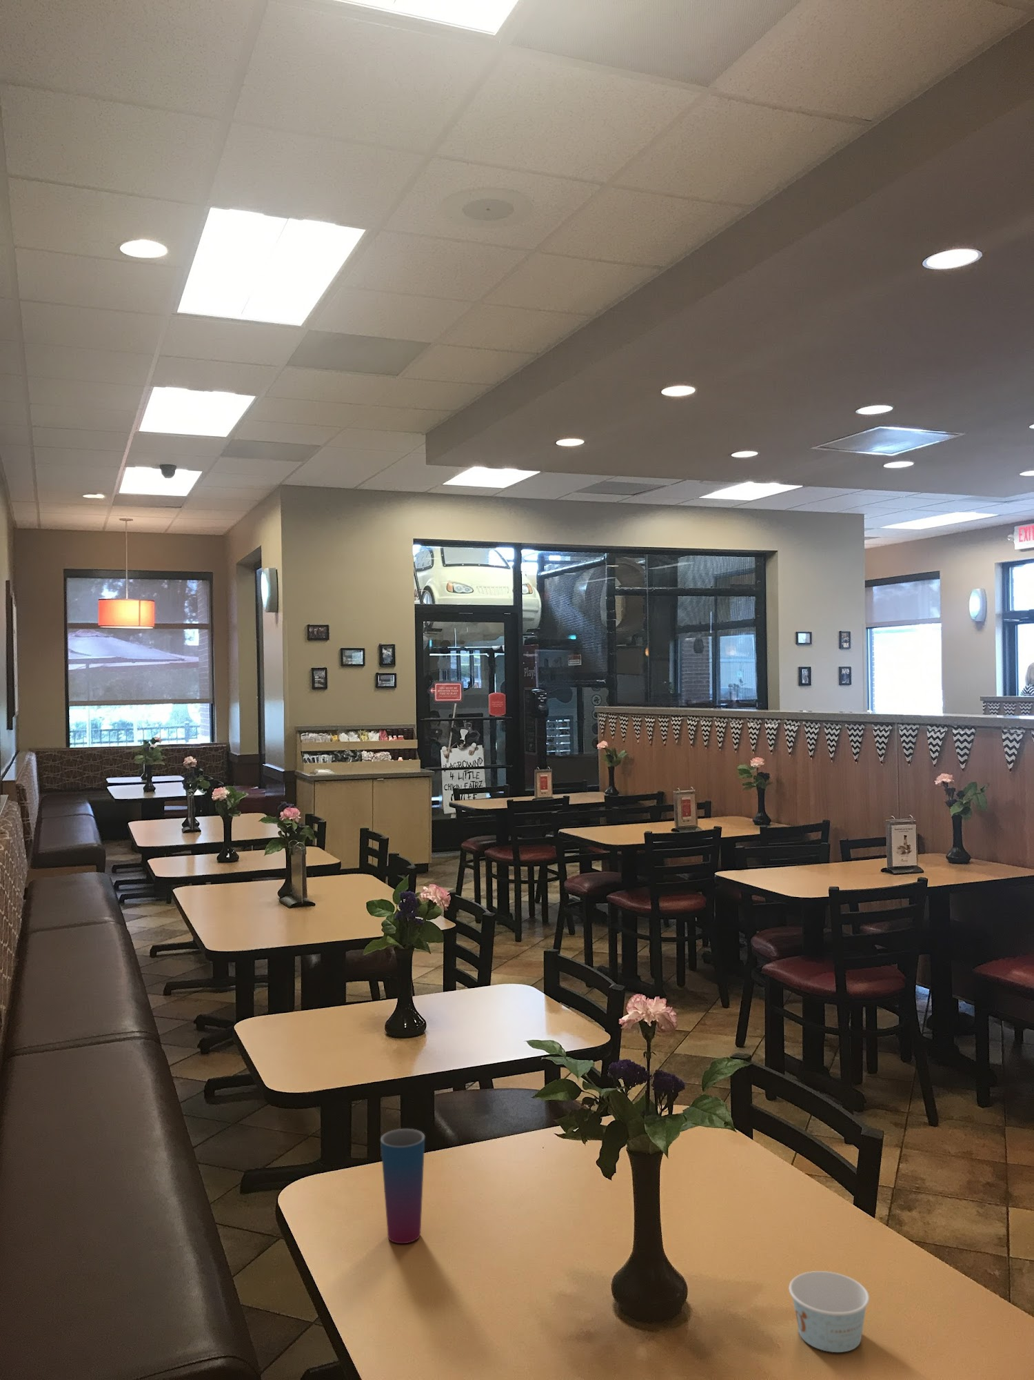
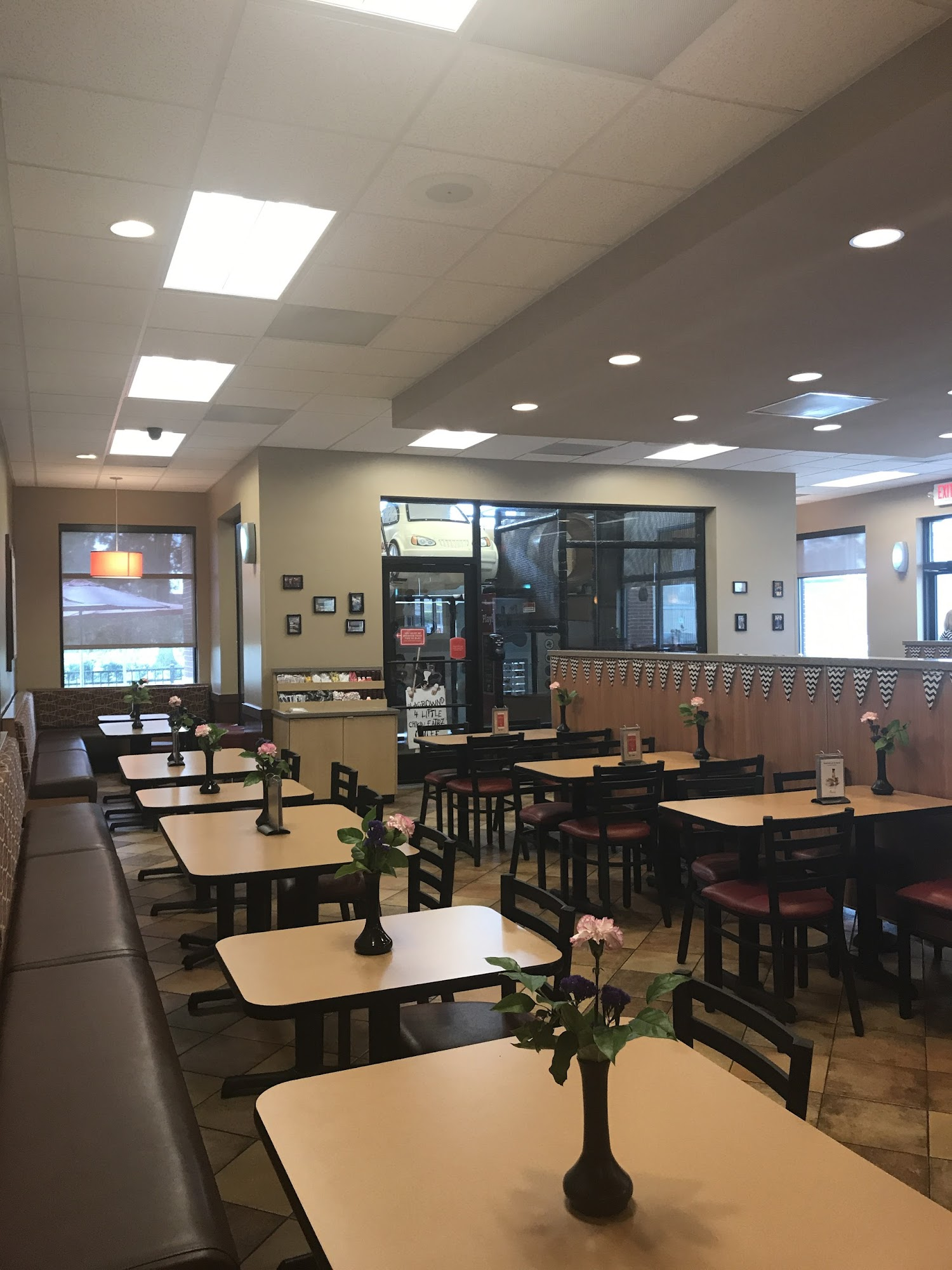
- cup [380,1128,426,1244]
- paper cup [787,1270,870,1353]
